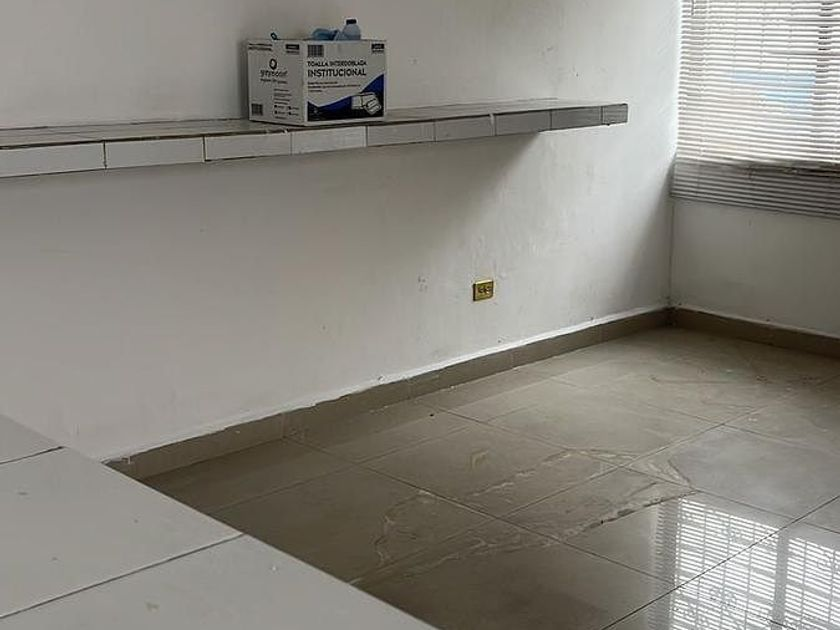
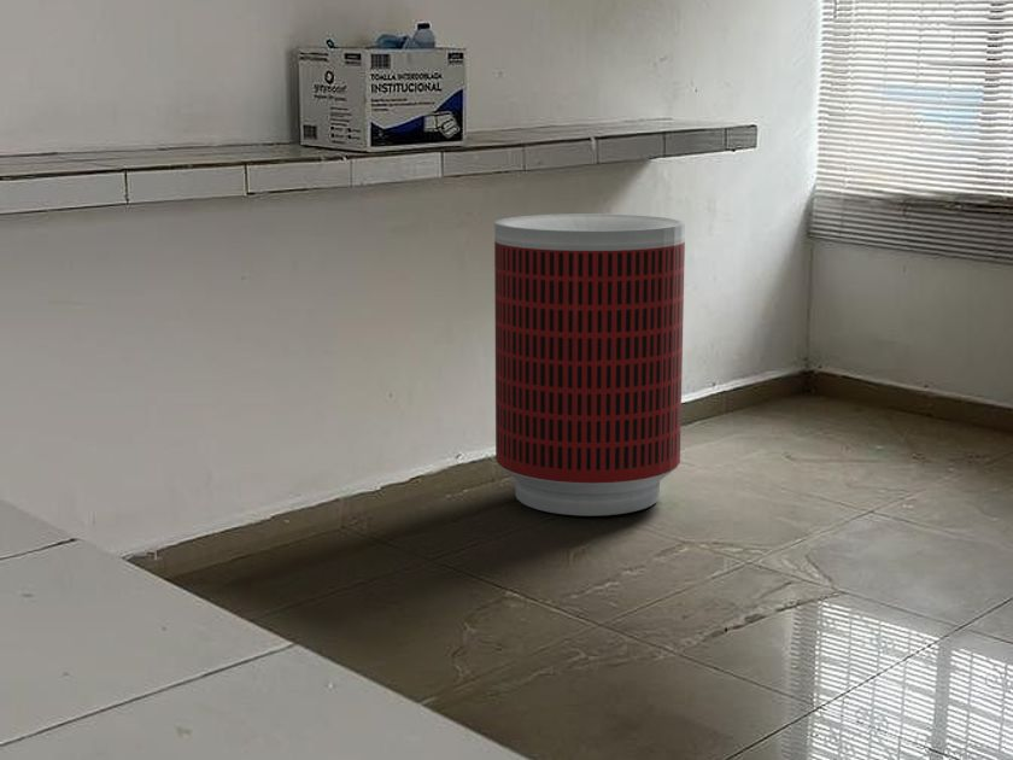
+ trash can [493,212,686,516]
